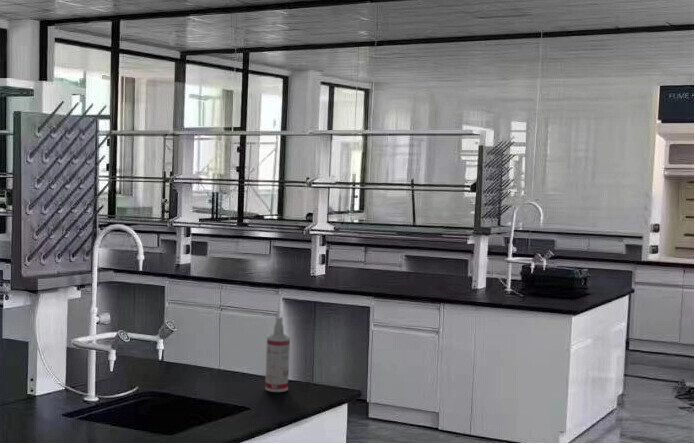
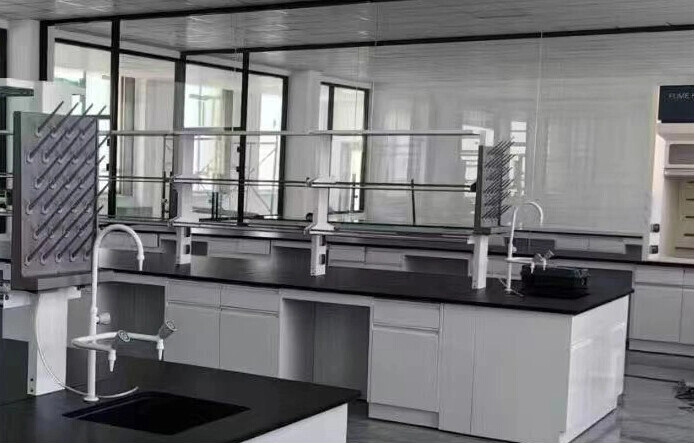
- spray bottle [264,316,291,393]
